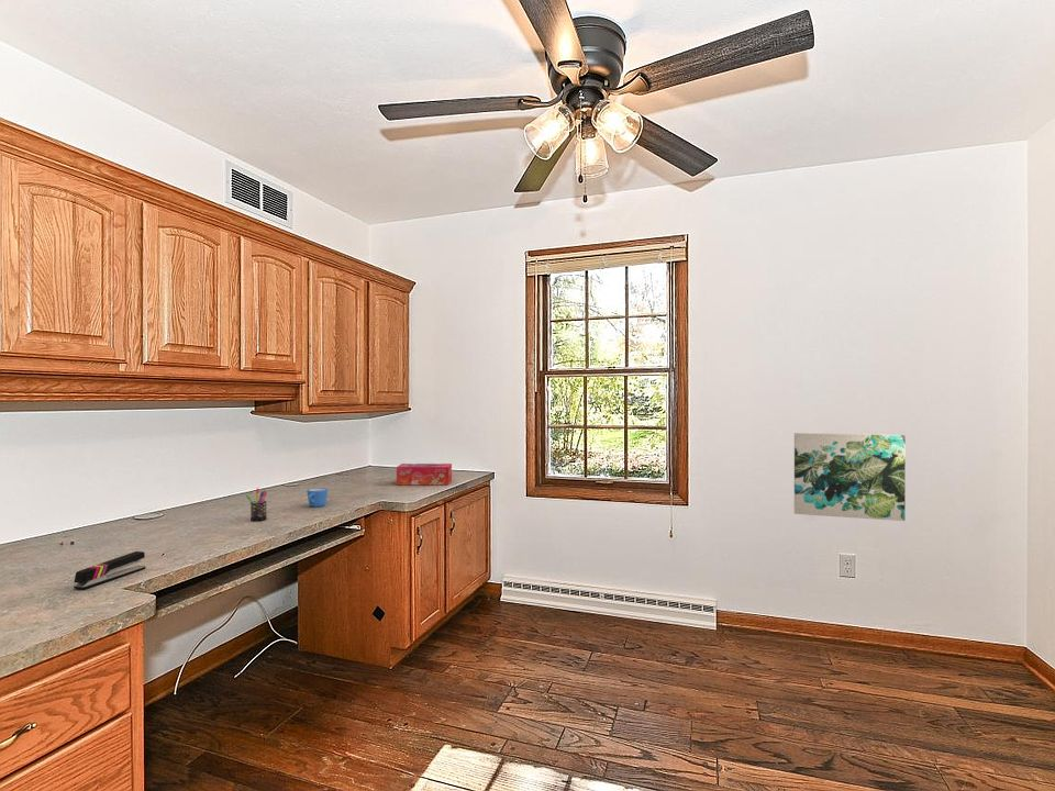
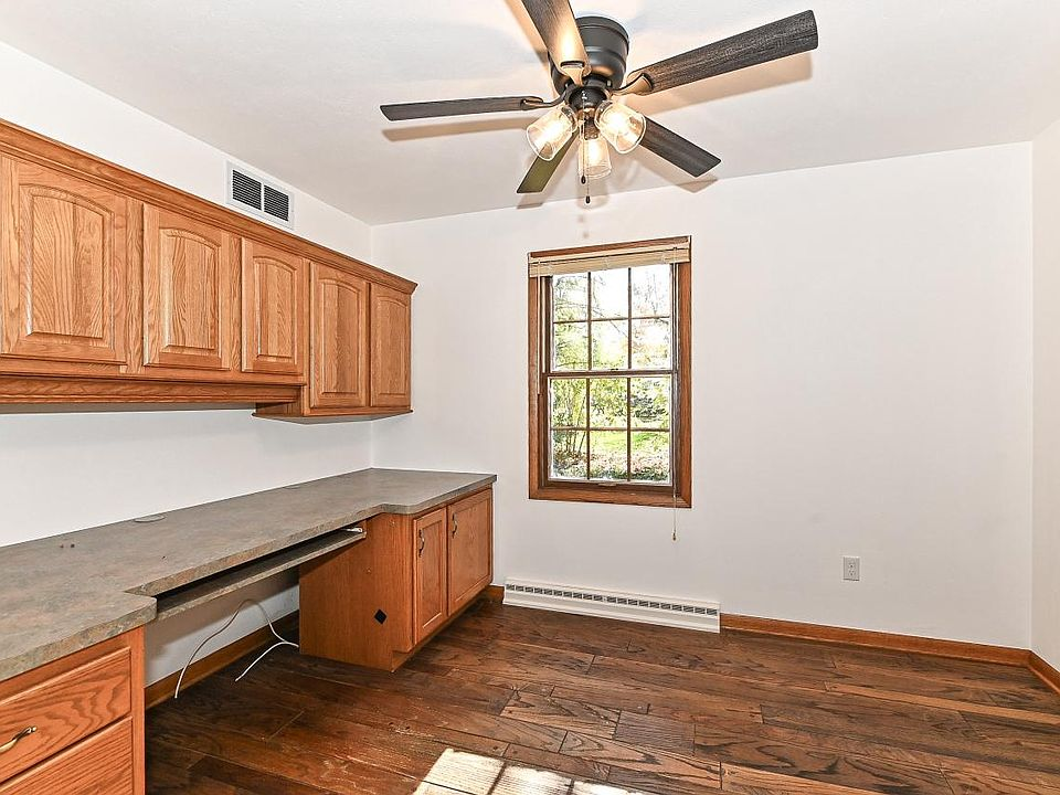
- wall art [793,432,907,522]
- pen holder [245,487,268,522]
- stapler [73,550,146,590]
- tissue box [396,463,453,486]
- mug [306,487,329,509]
